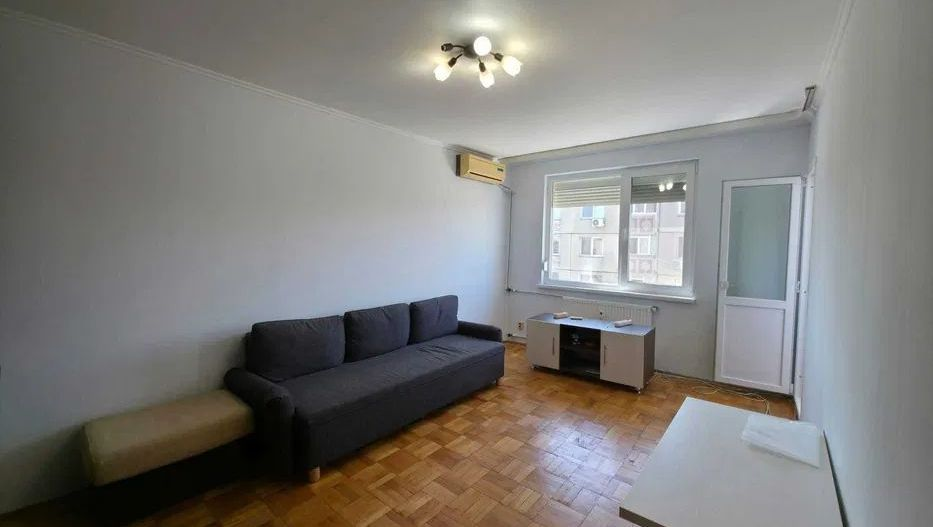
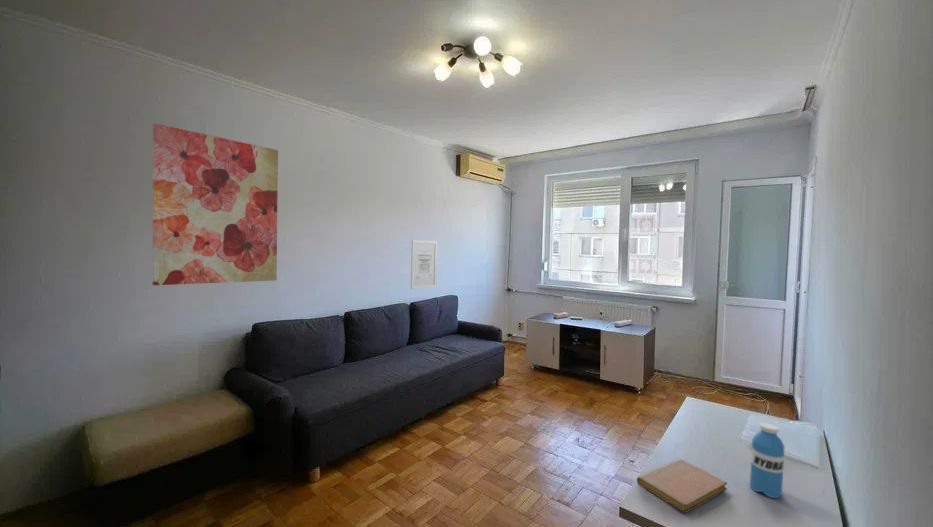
+ wall art [410,239,438,290]
+ wall art [151,122,279,286]
+ water bottle [749,422,785,499]
+ notebook [636,458,728,514]
